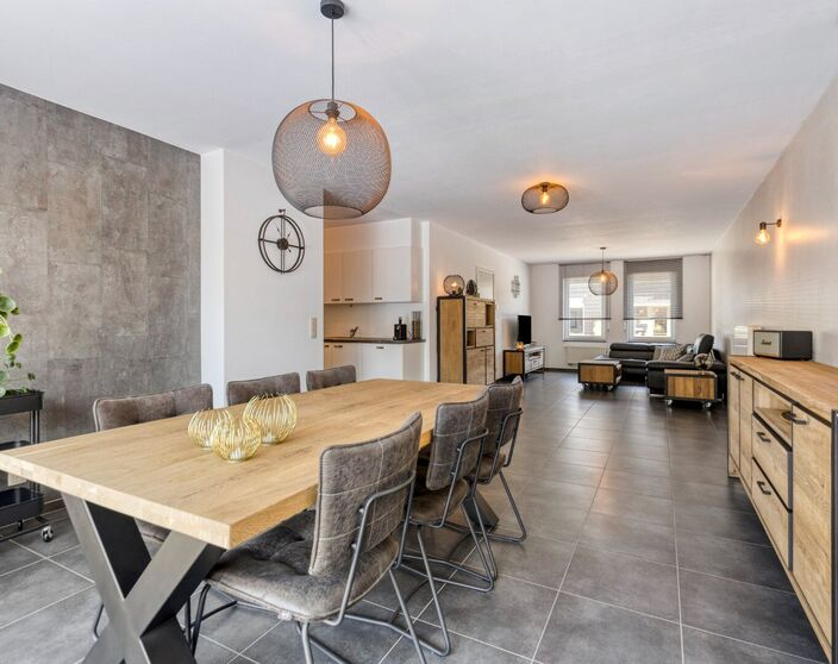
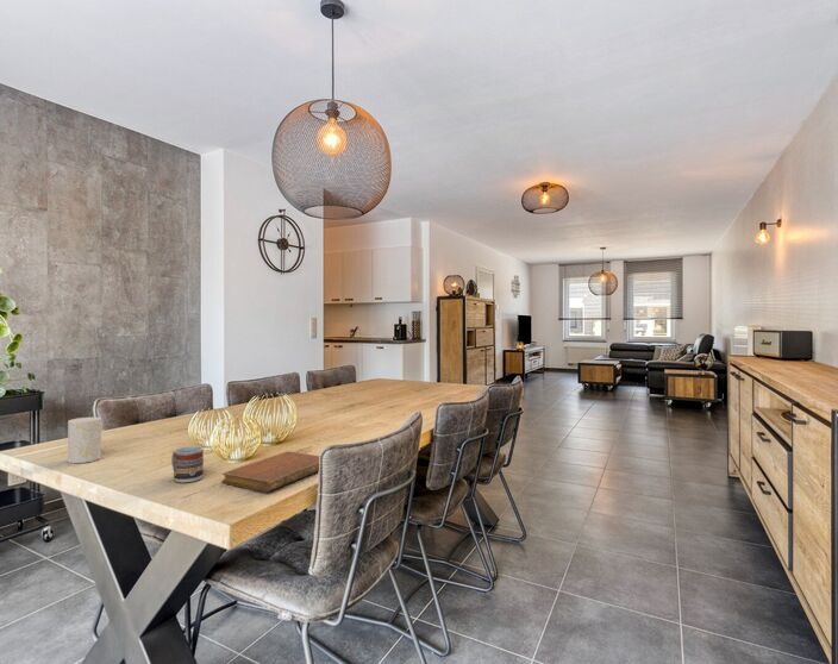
+ cup [170,445,205,484]
+ cup [67,415,102,464]
+ notebook [220,451,320,494]
